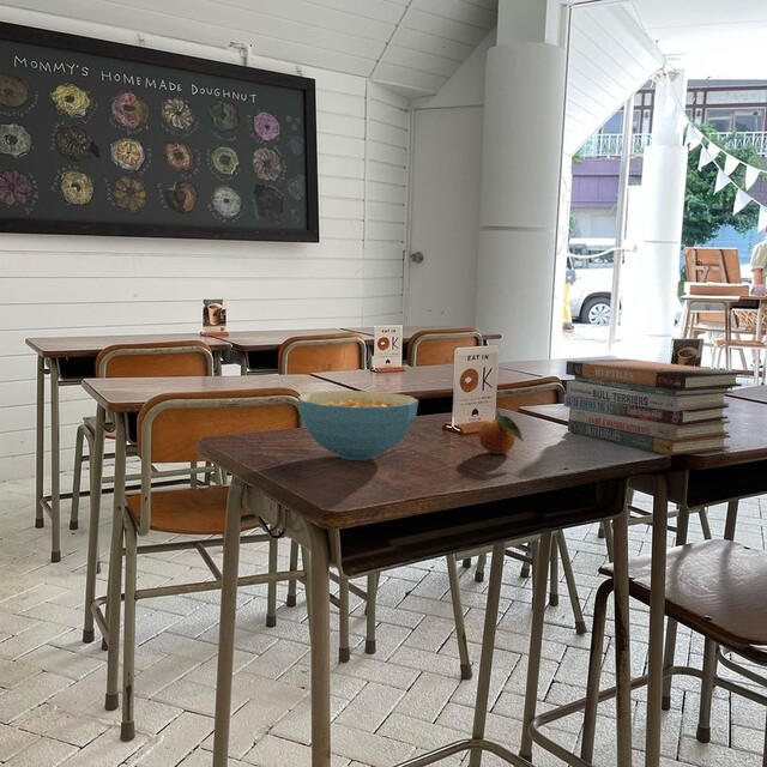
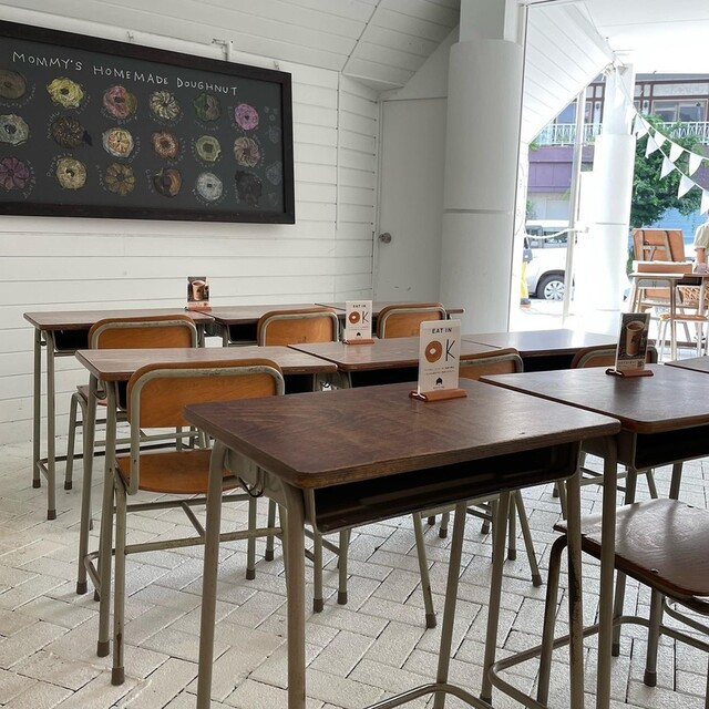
- book stack [562,357,744,457]
- cereal bowl [296,389,419,461]
- fruit [477,405,525,455]
